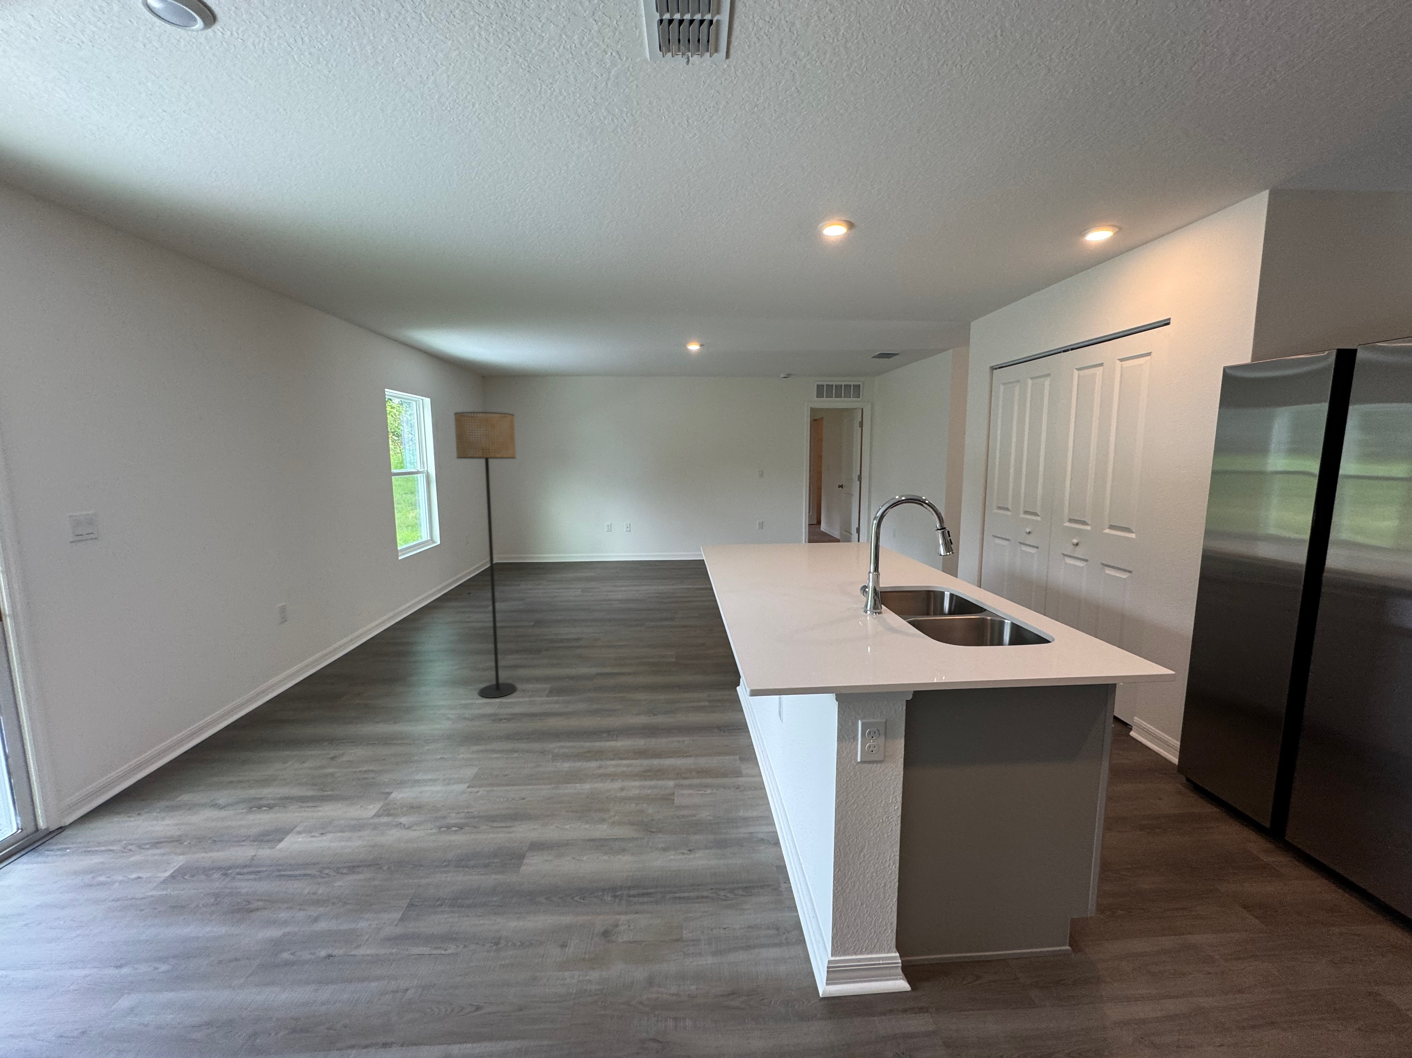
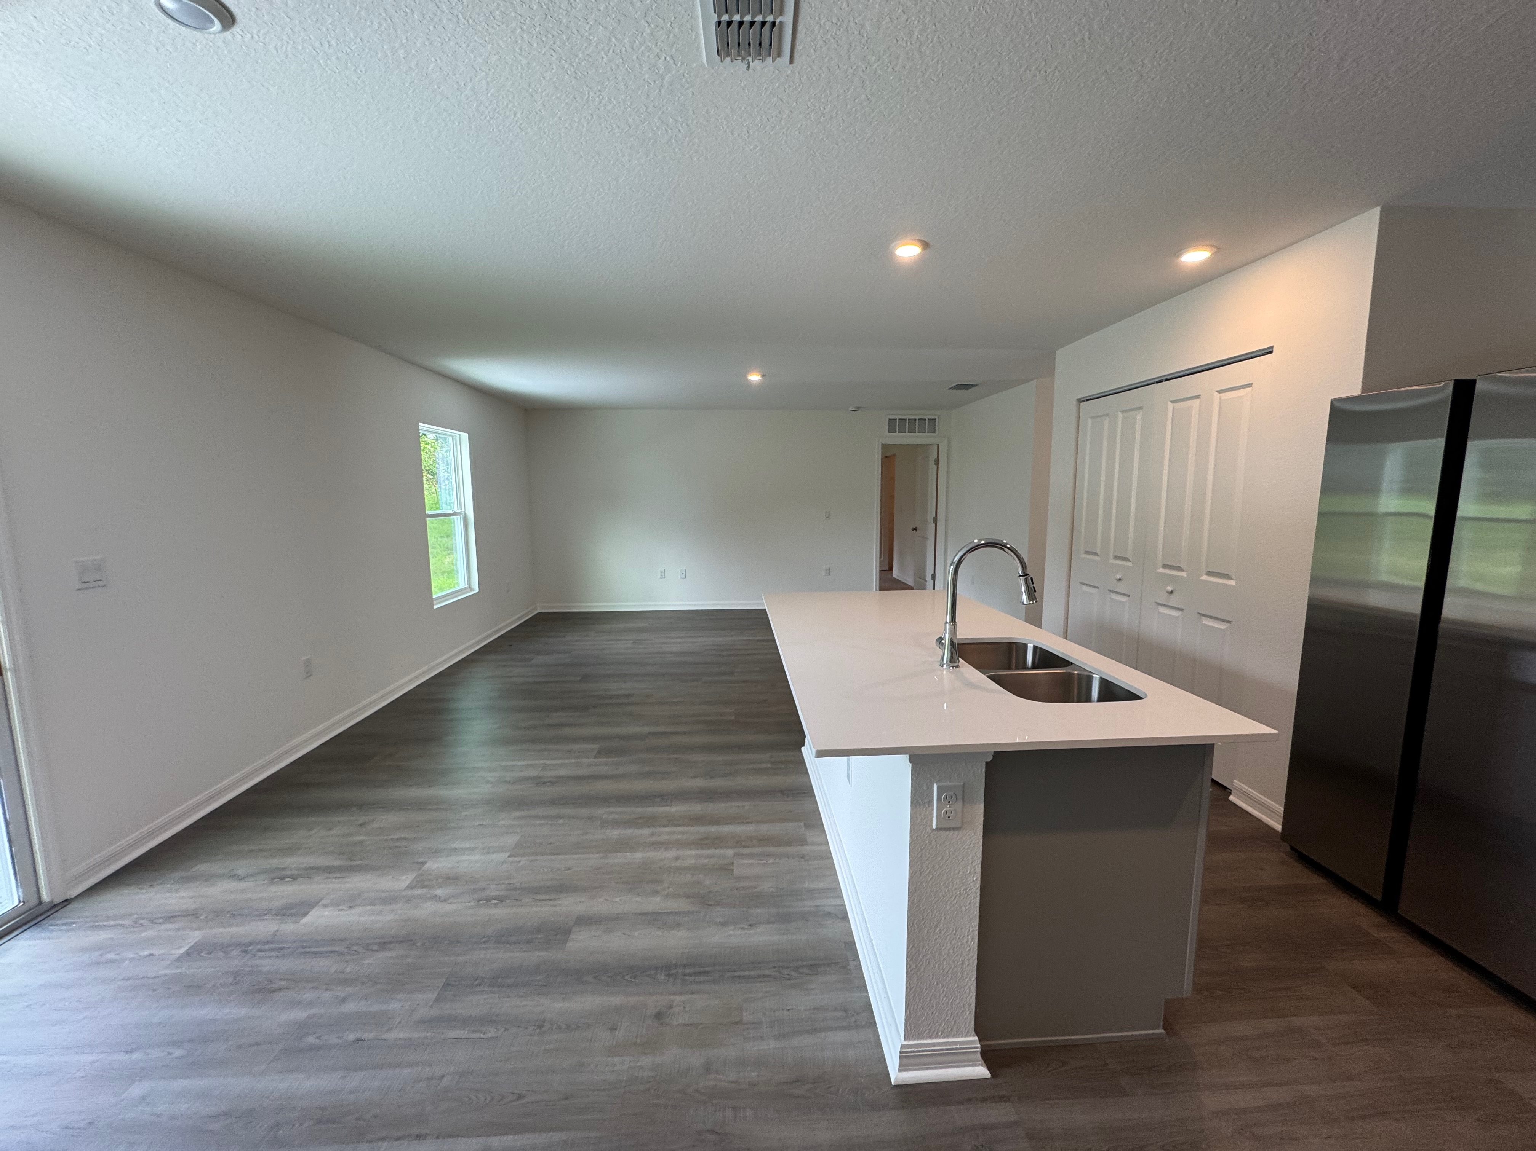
- floor lamp [454,411,517,698]
